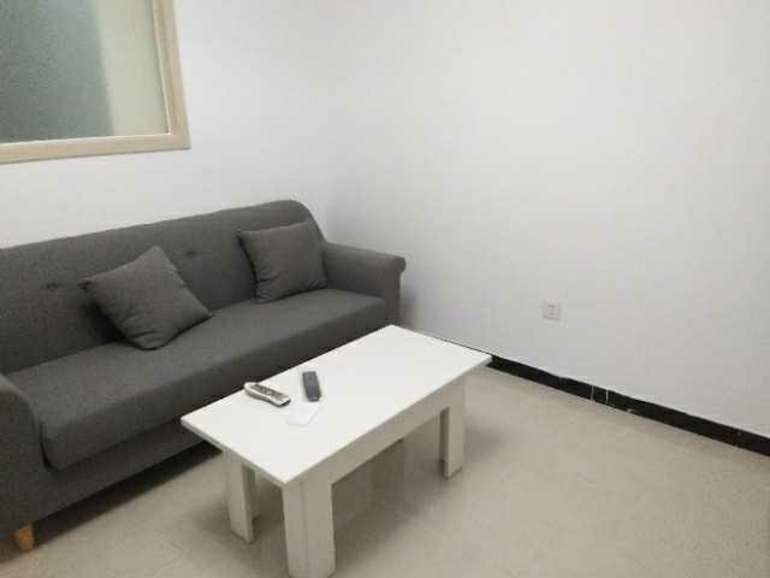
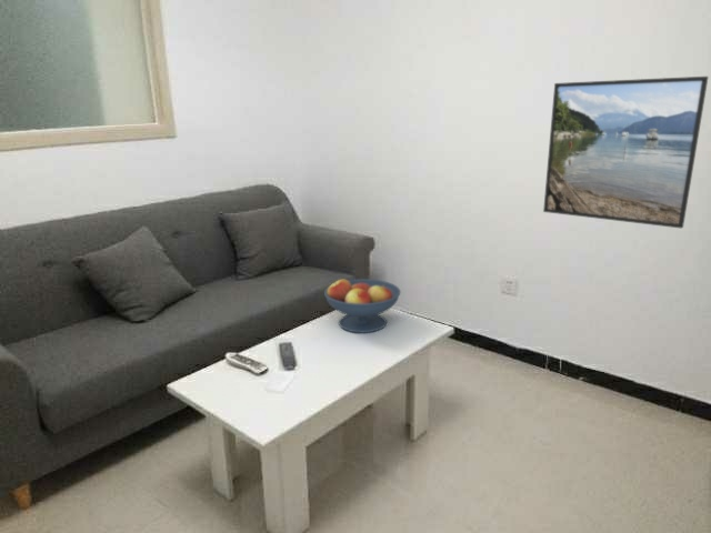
+ fruit bowl [323,278,402,334]
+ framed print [542,76,710,230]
